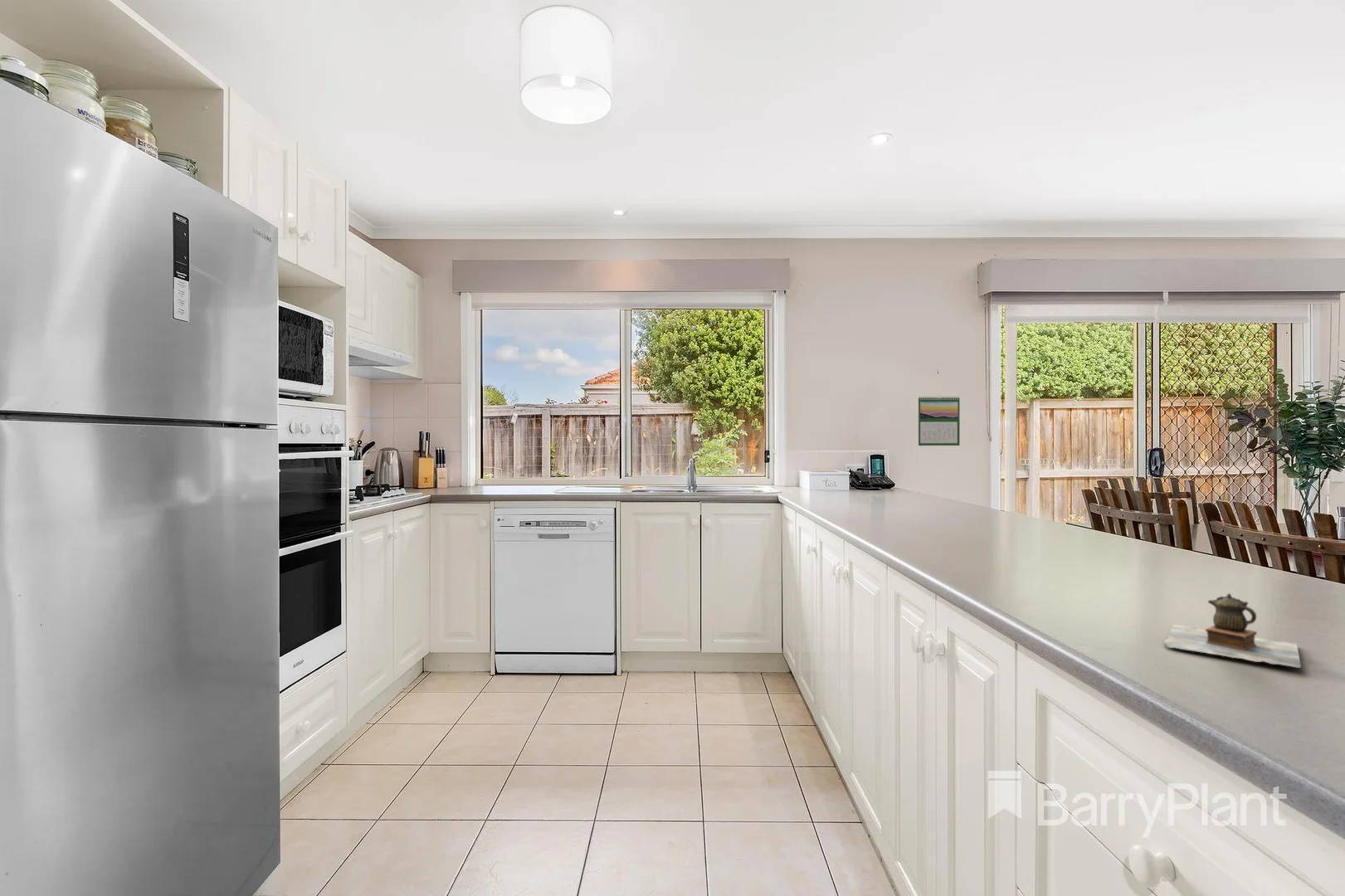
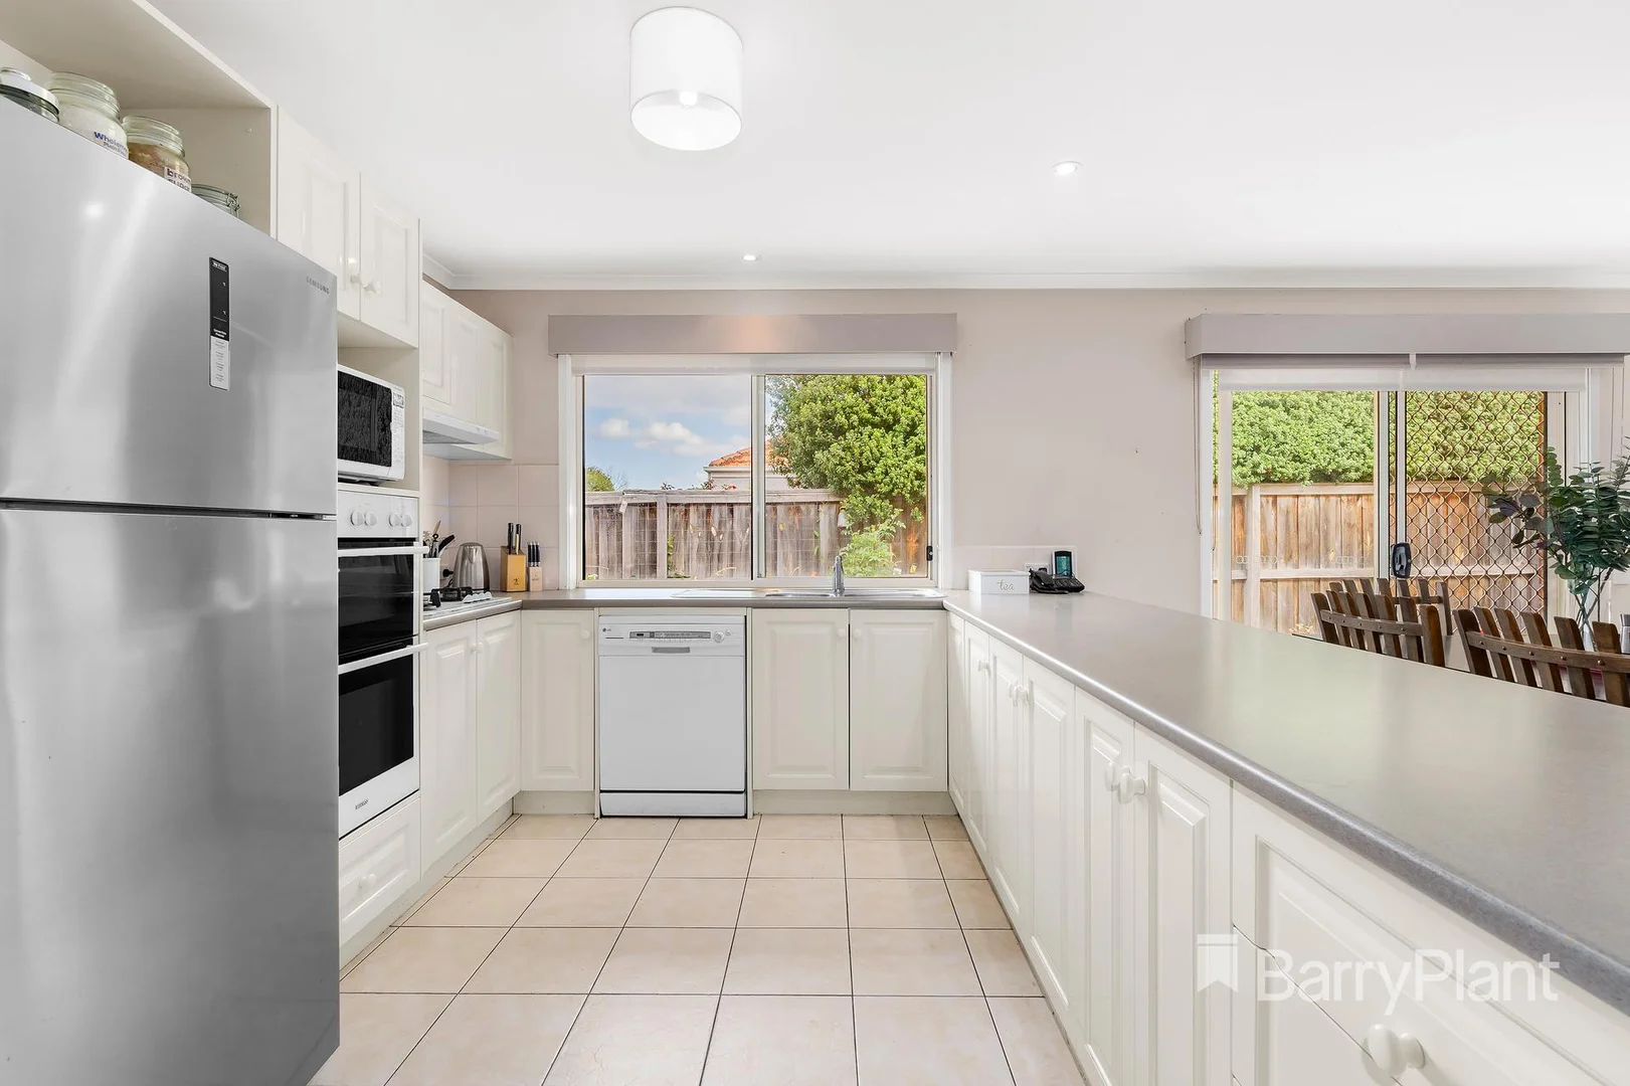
- calendar [917,395,961,446]
- teapot [1162,592,1302,668]
